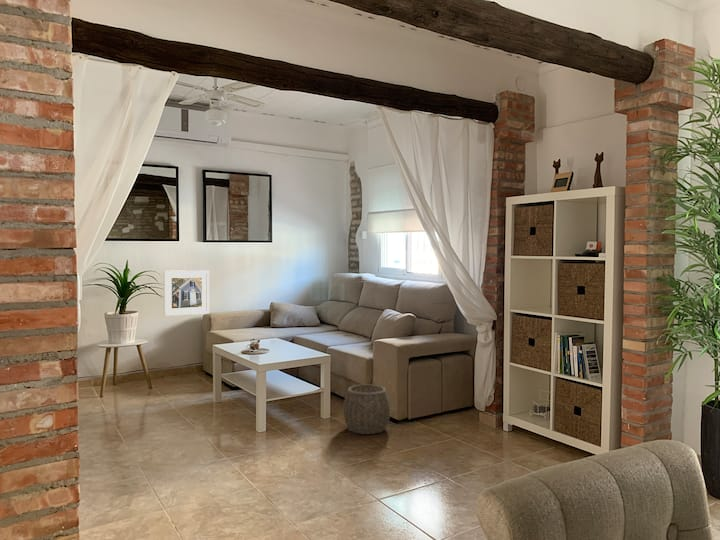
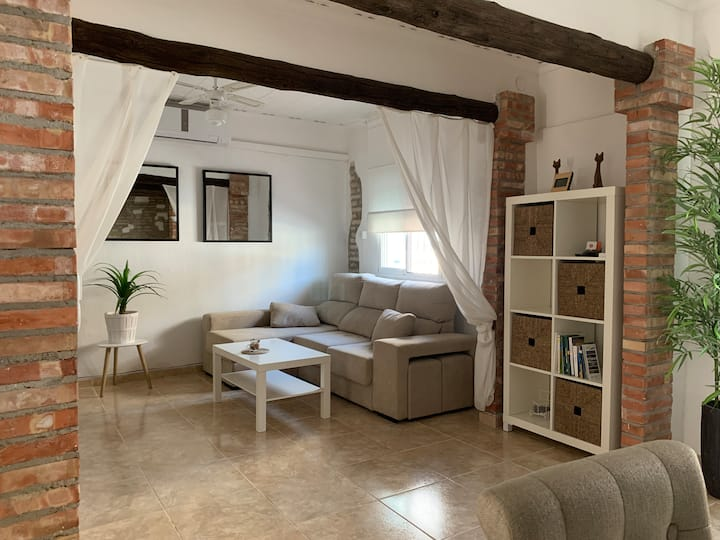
- woven basket [342,384,392,435]
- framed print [163,269,210,317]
